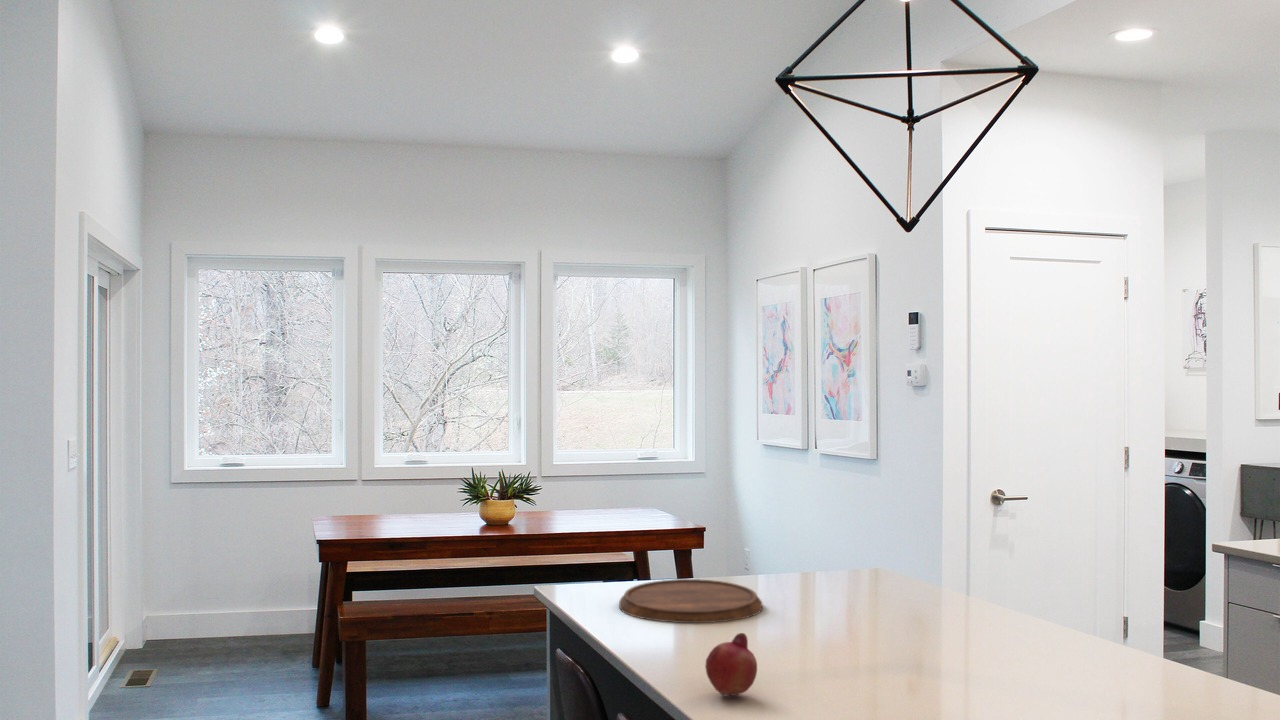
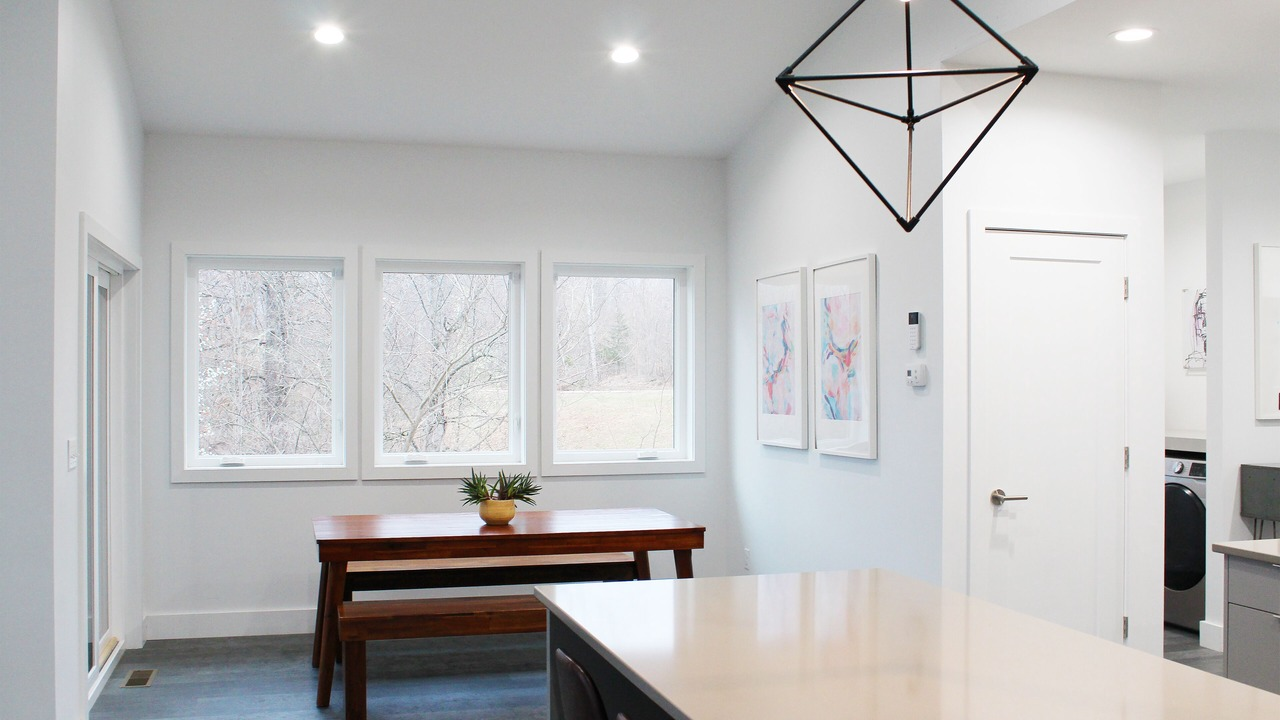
- cutting board [618,578,763,624]
- fruit [704,632,758,697]
